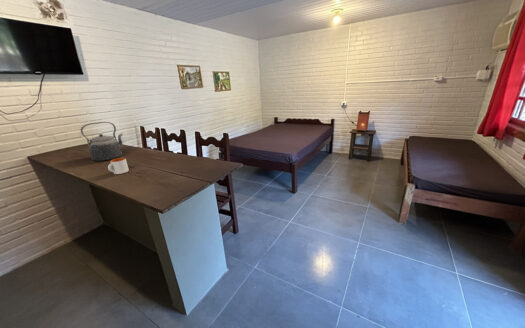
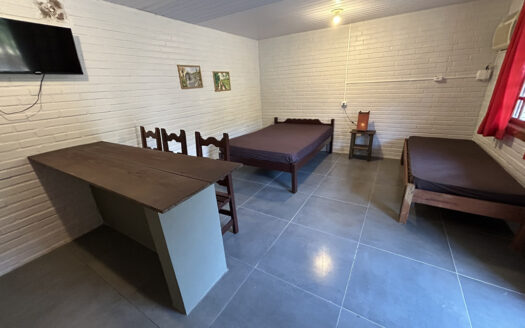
- mug [107,157,130,175]
- kettle [80,121,124,162]
